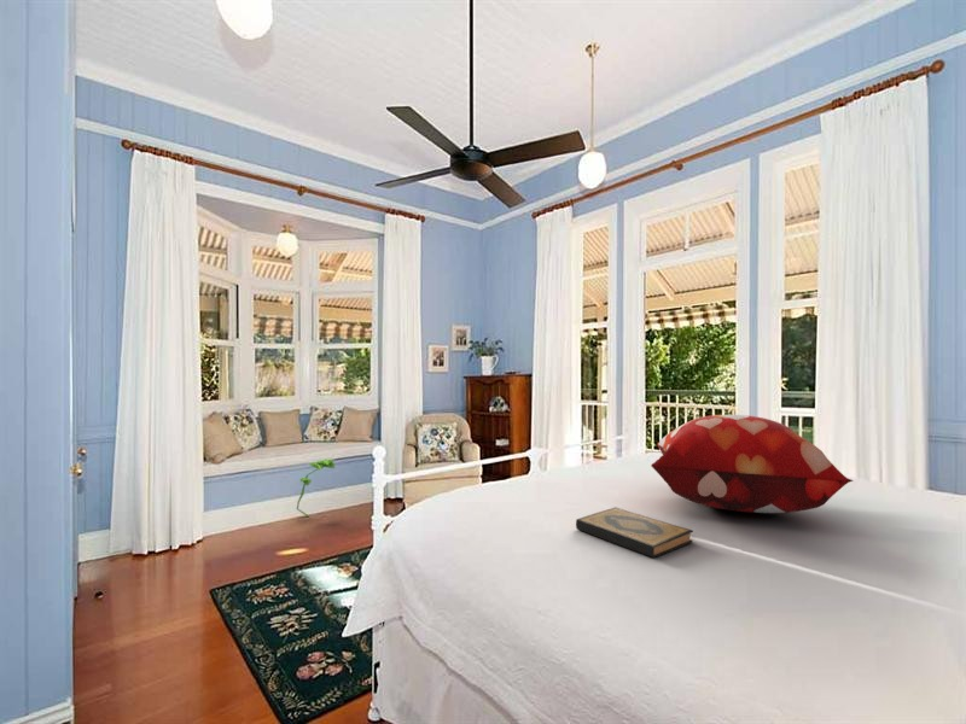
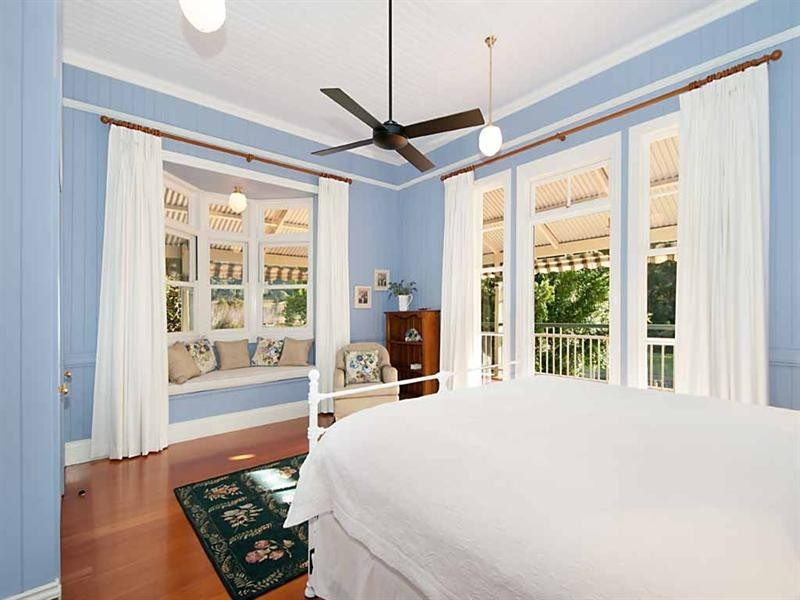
- decorative pillow [651,414,855,514]
- decorative plant [296,459,336,518]
- hardback book [575,506,694,559]
